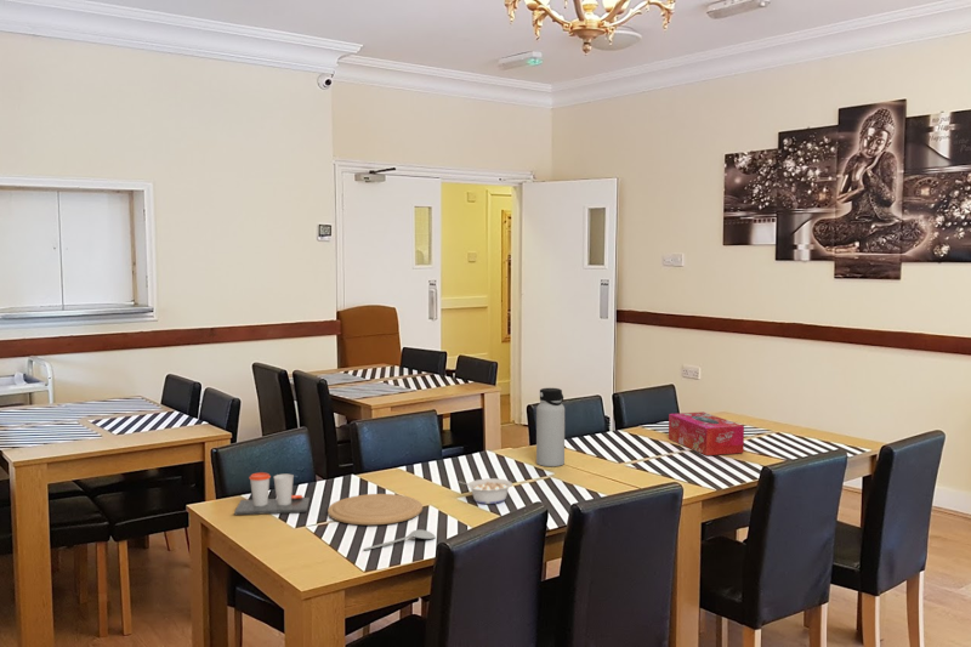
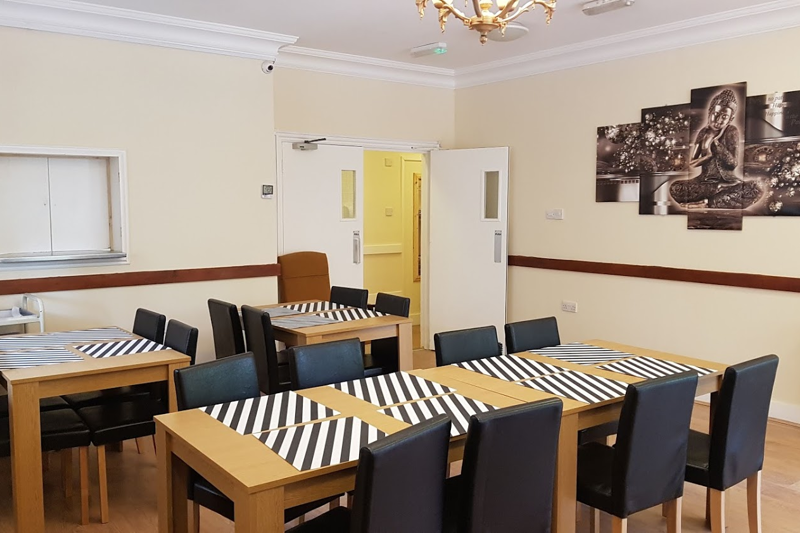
- spoon [363,528,437,551]
- tissue box [668,410,745,456]
- plate [326,493,424,526]
- legume [458,477,513,505]
- water bottle [535,387,566,467]
- cup [233,471,311,516]
